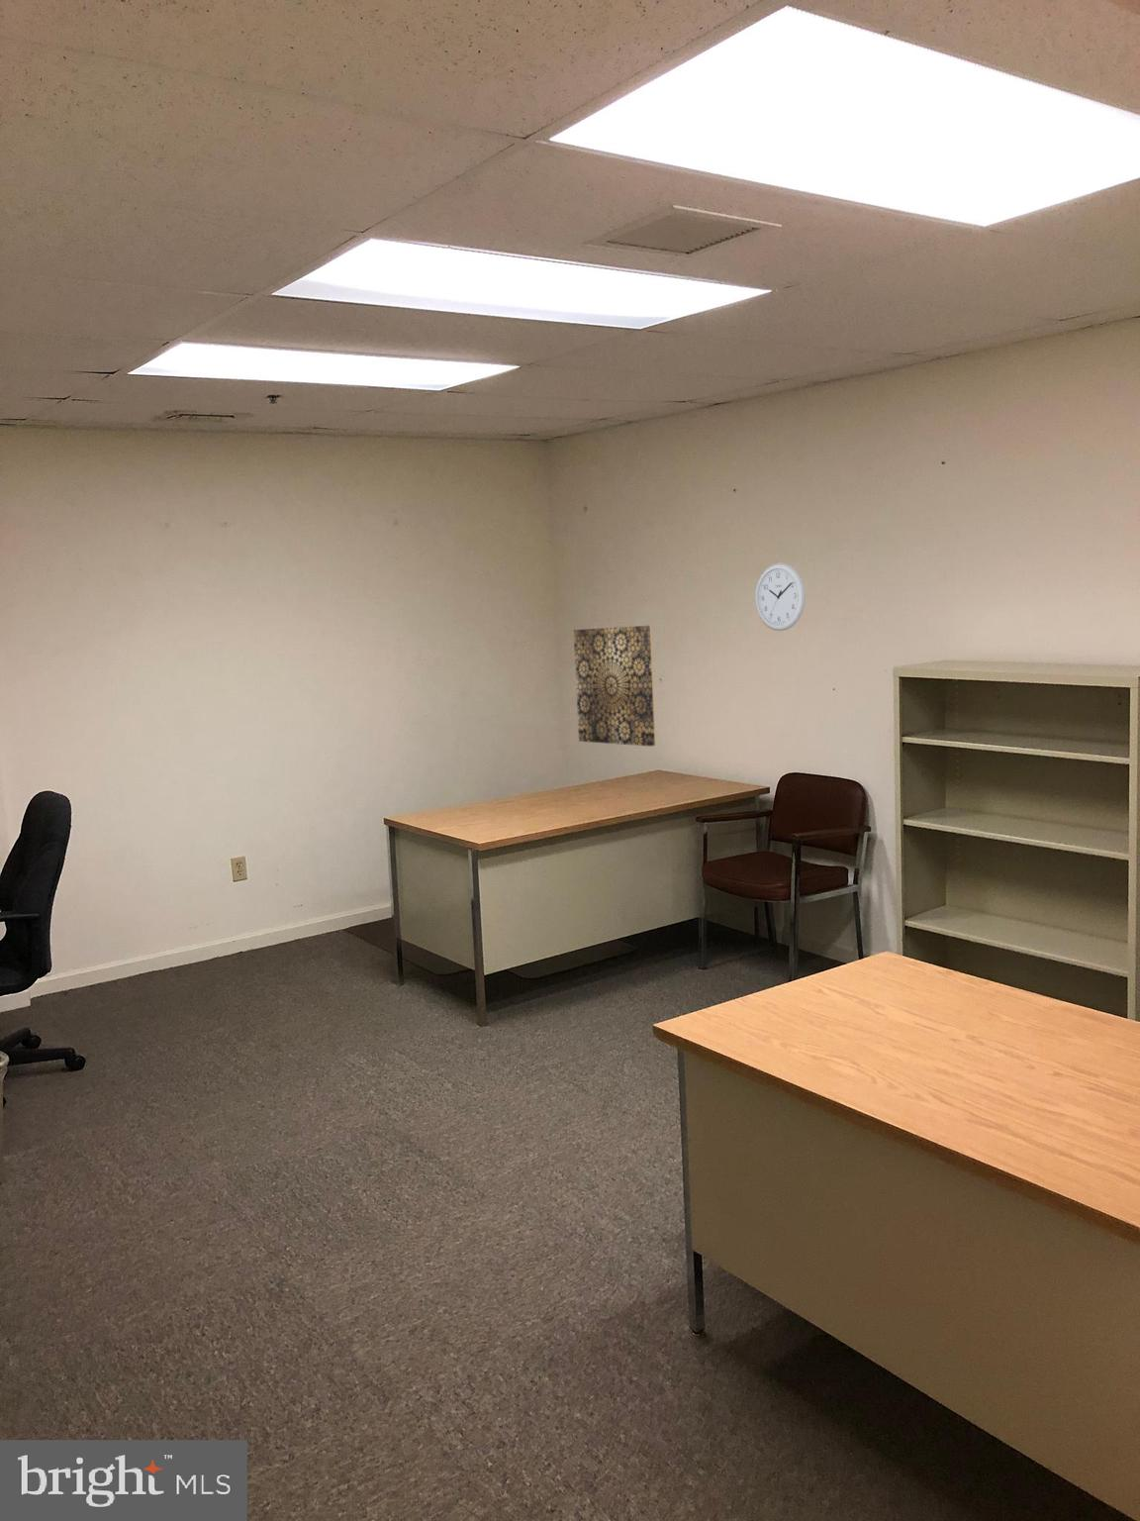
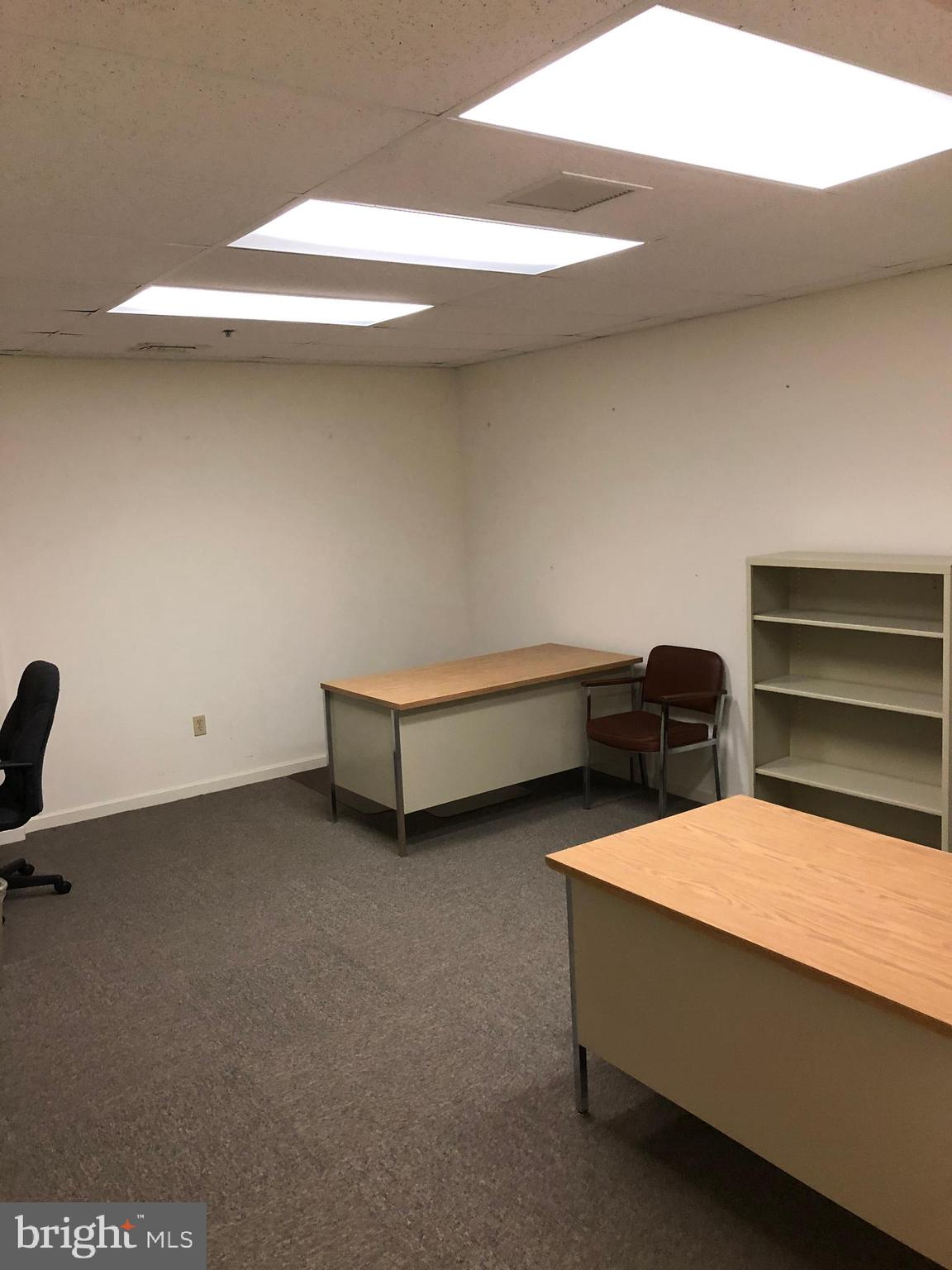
- wall clock [754,563,807,632]
- wall art [572,625,657,747]
